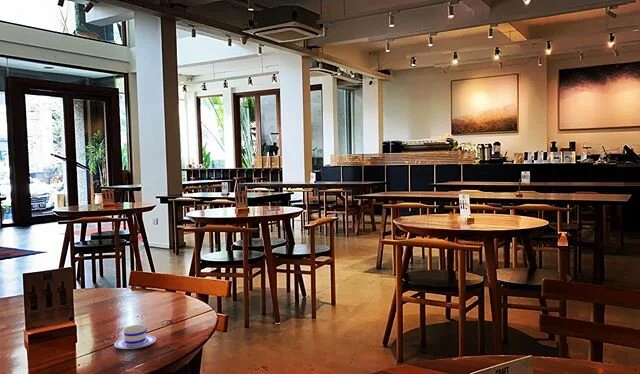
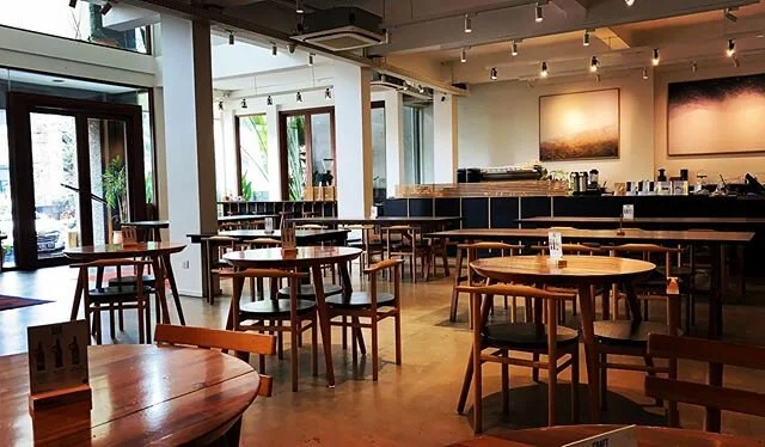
- teacup [113,324,157,350]
